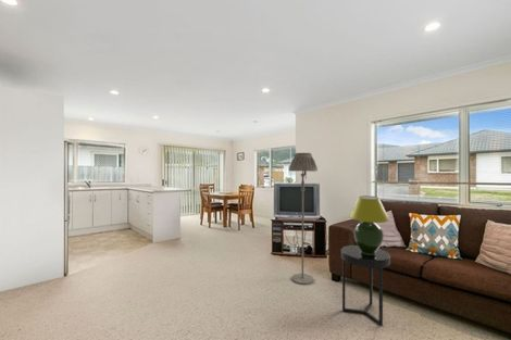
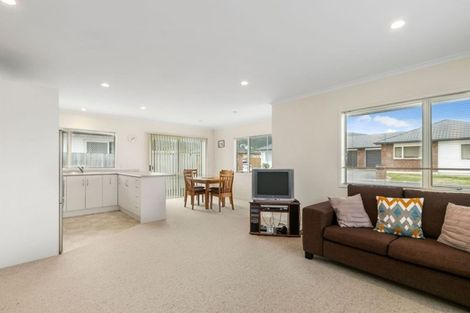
- floor lamp [288,152,319,286]
- side table [340,244,391,327]
- table lamp [348,194,390,256]
